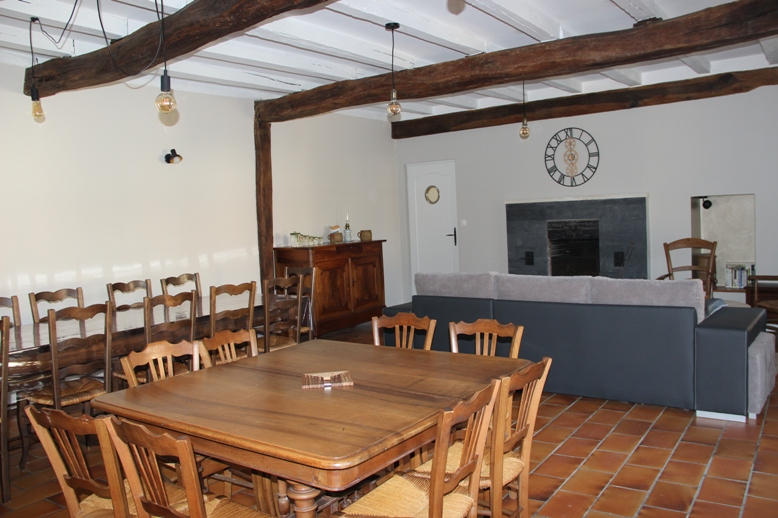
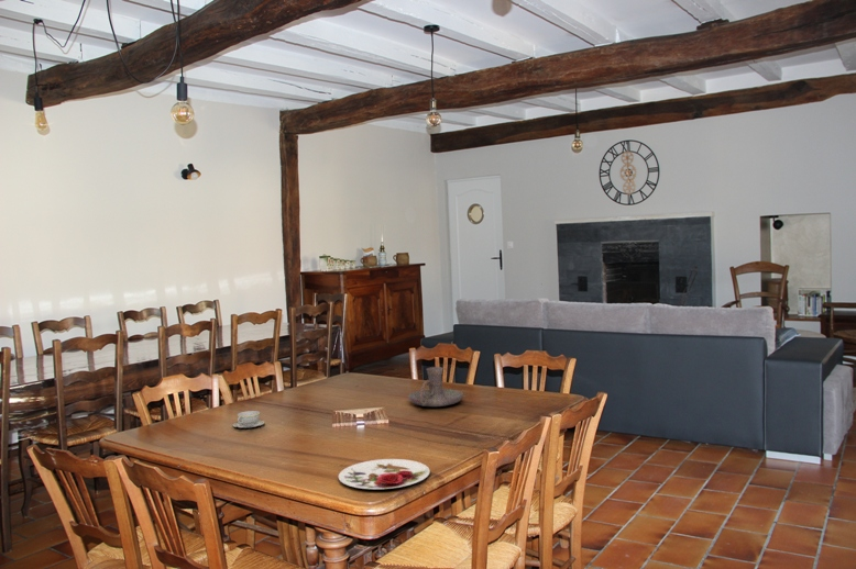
+ plate [338,458,431,490]
+ chinaware [232,410,266,429]
+ candle holder [407,366,464,408]
